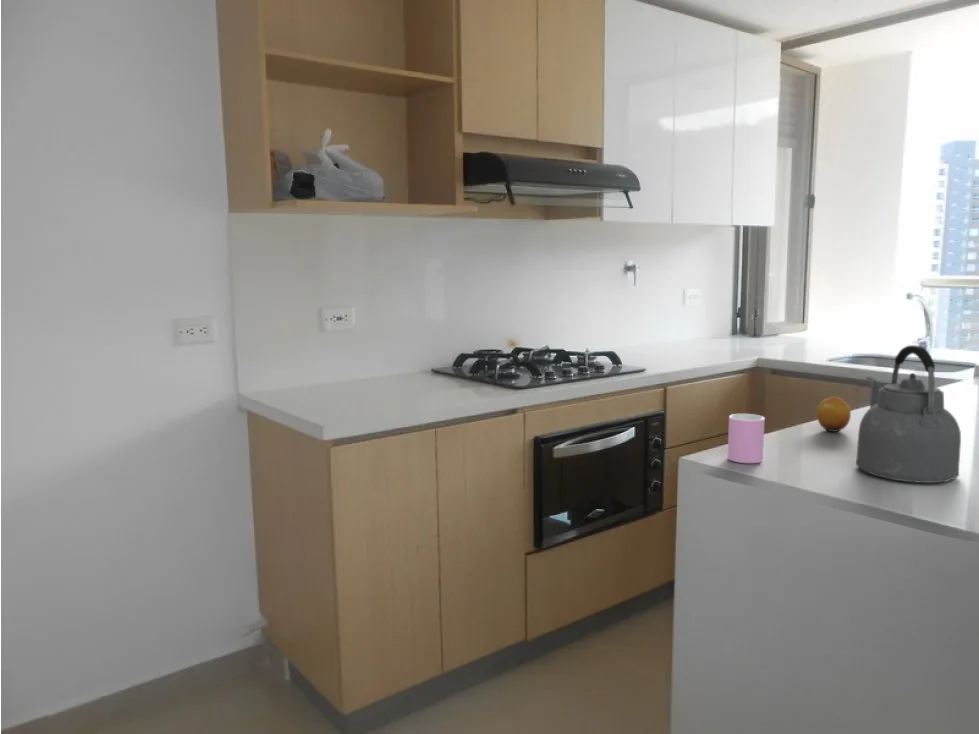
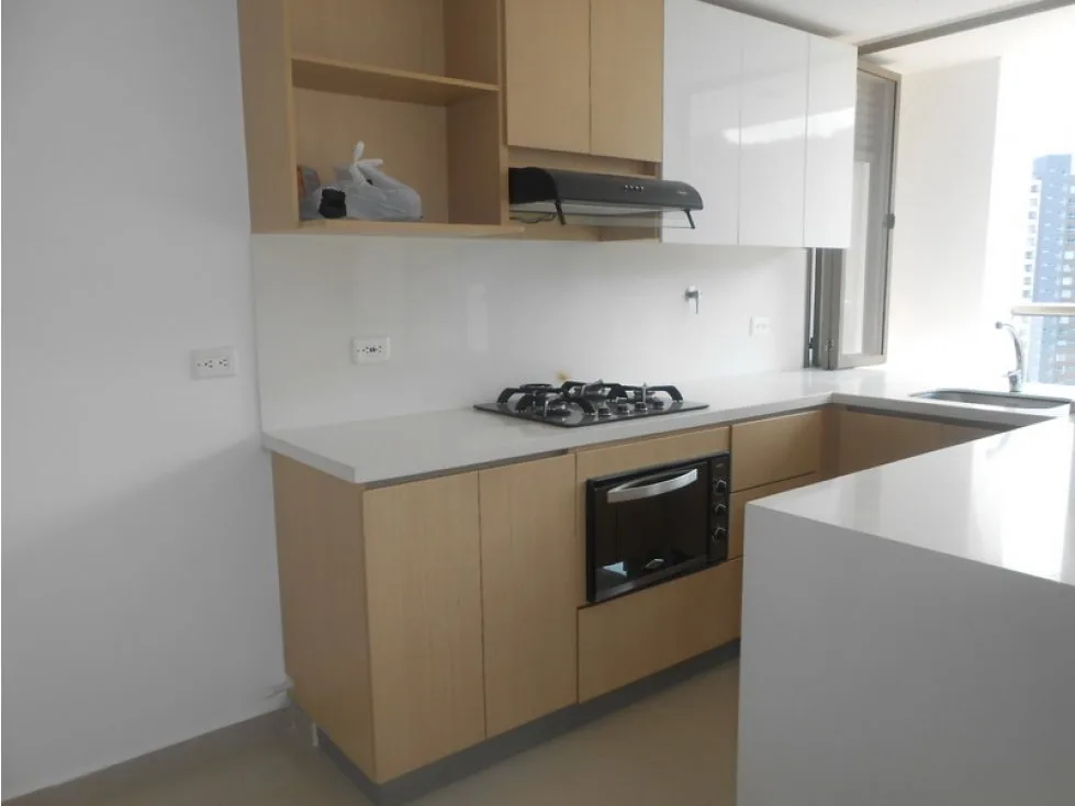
- cup [726,413,766,464]
- fruit [816,395,852,433]
- kettle [855,344,962,484]
